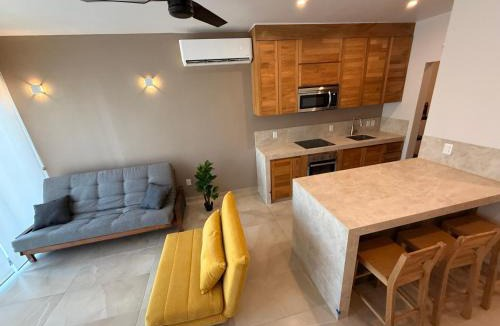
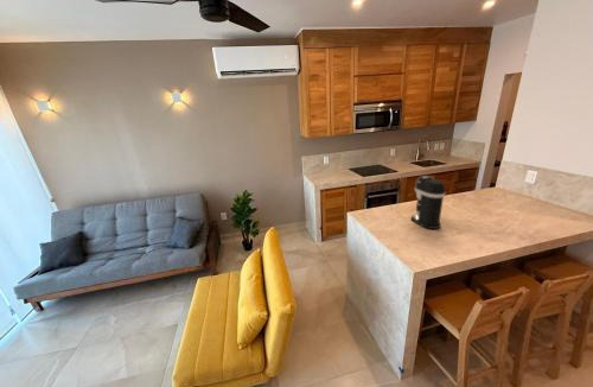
+ coffee maker [410,175,446,230]
